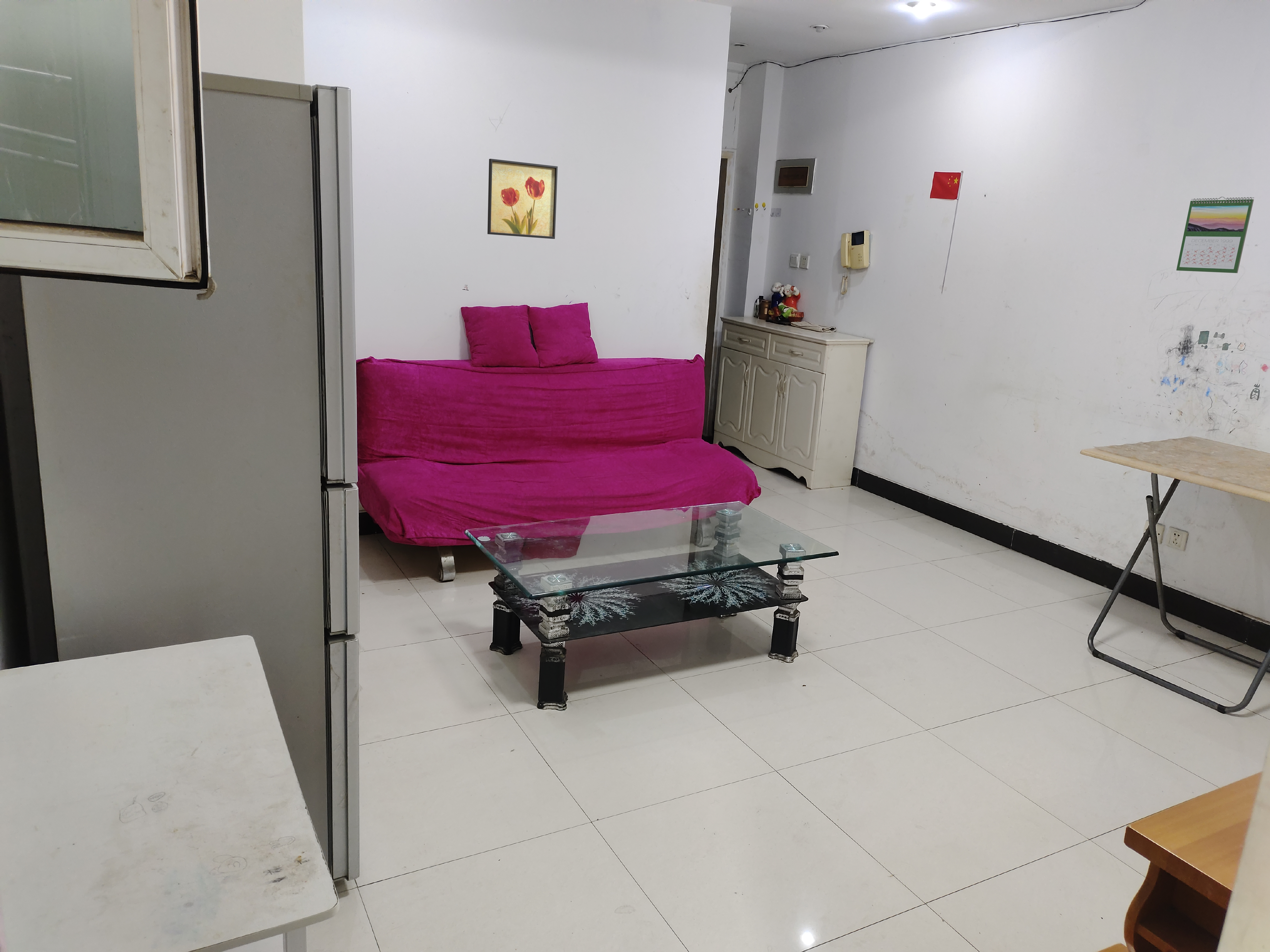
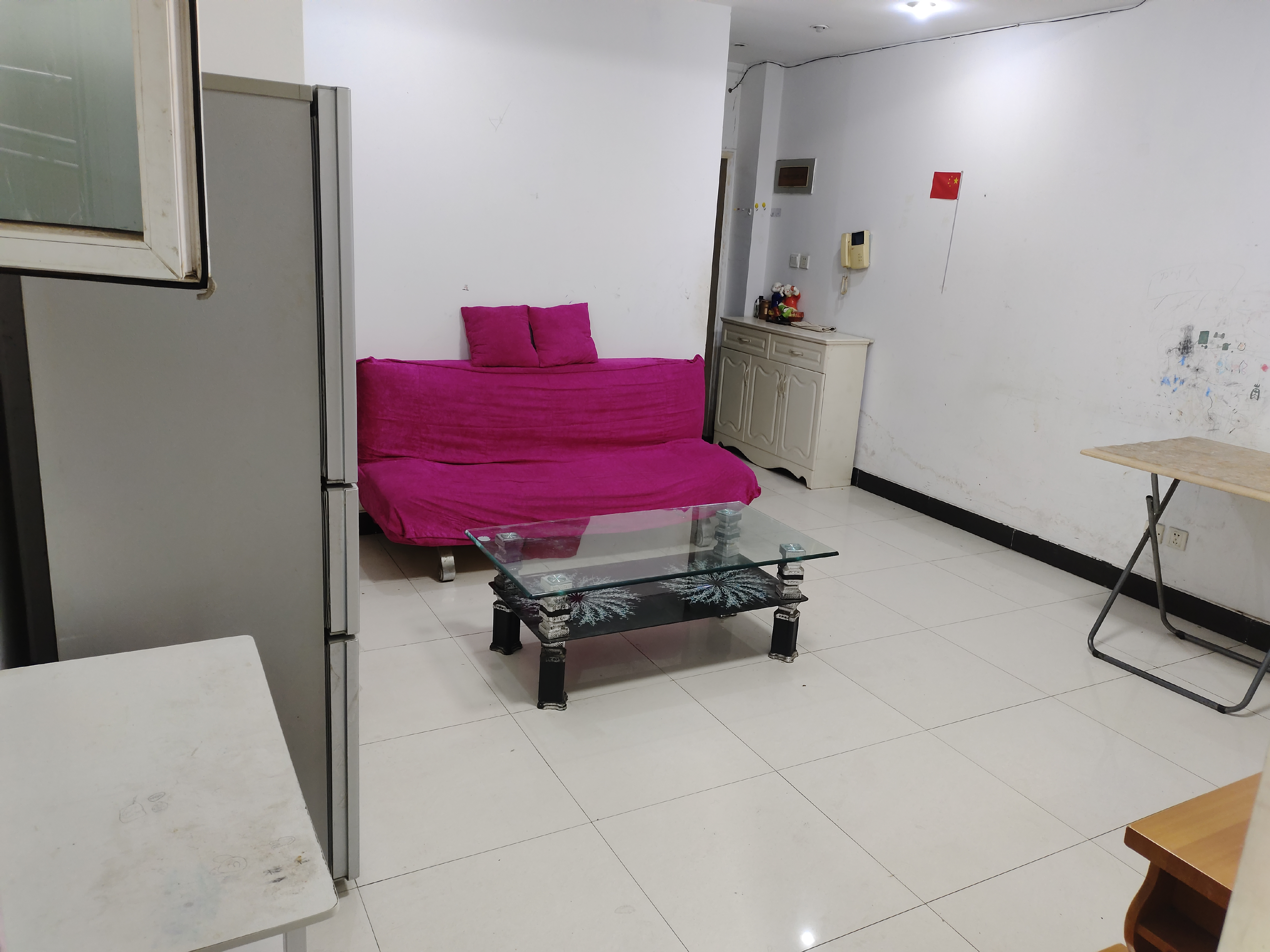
- wall art [487,158,558,239]
- calendar [1176,196,1254,273]
